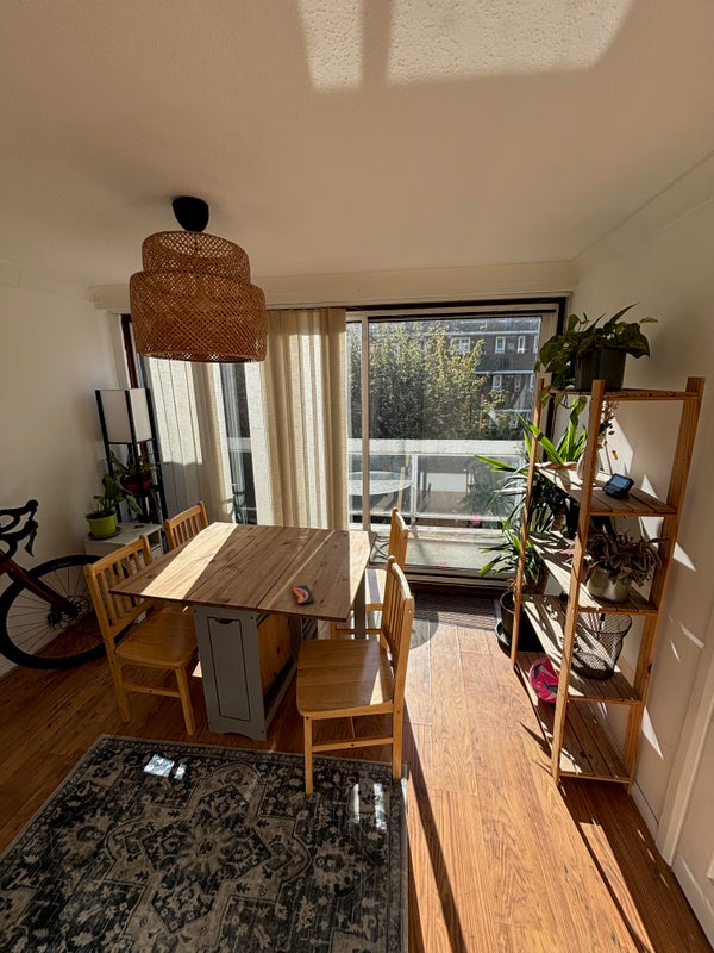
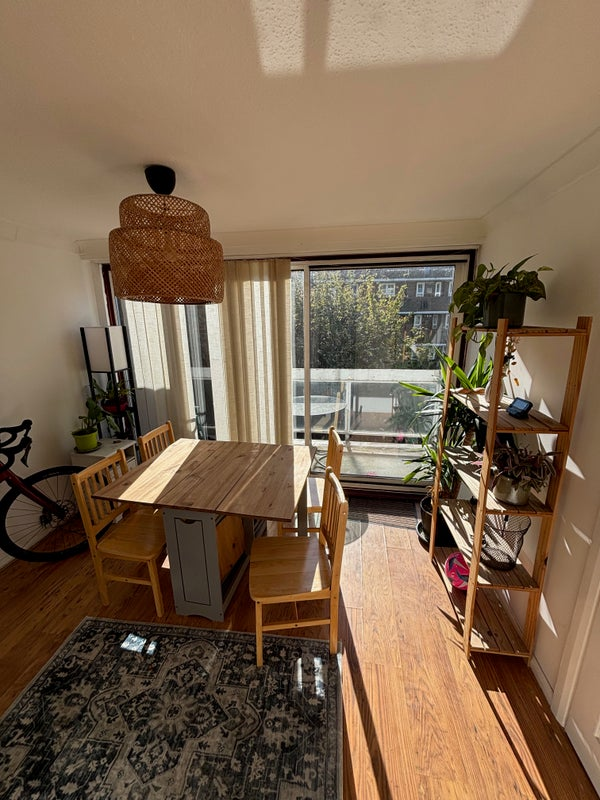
- smartphone [290,584,315,605]
